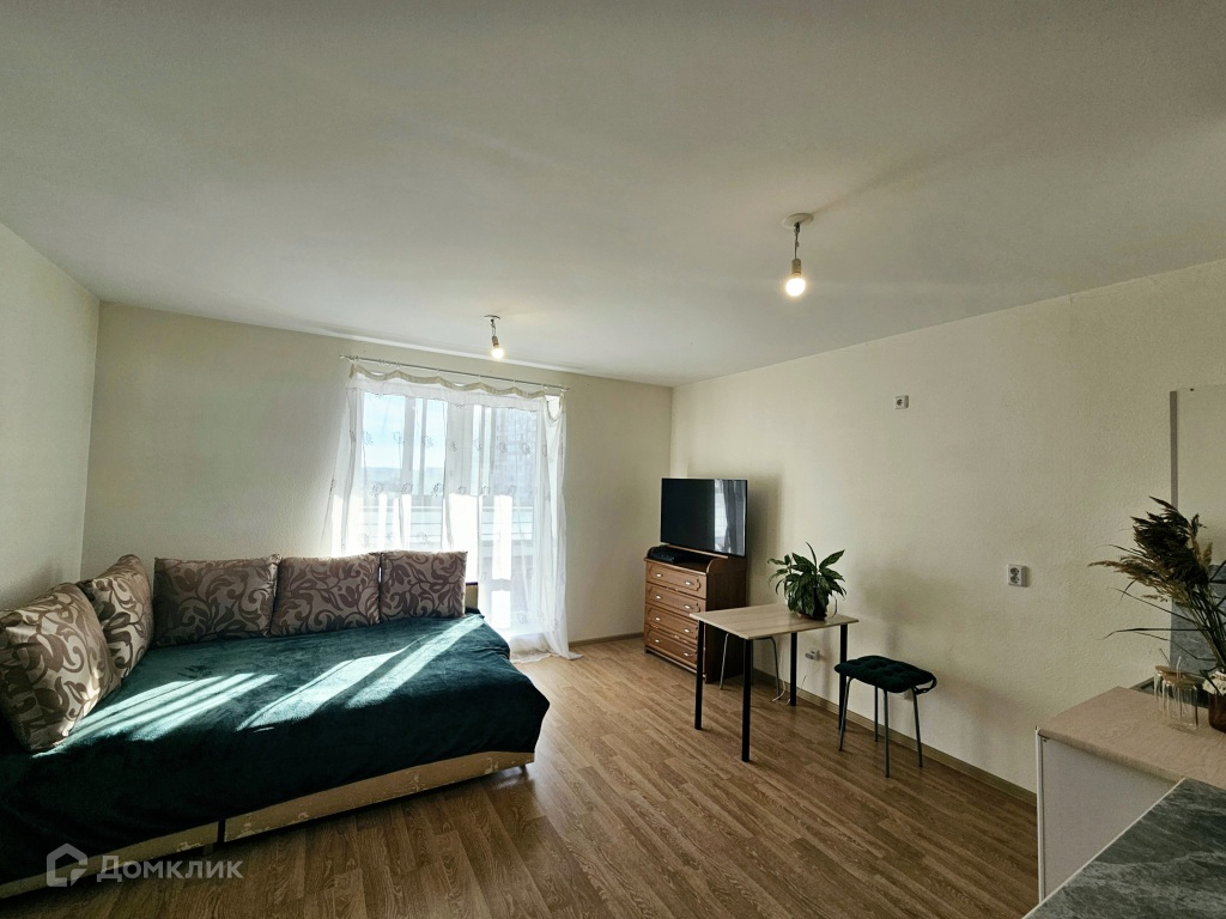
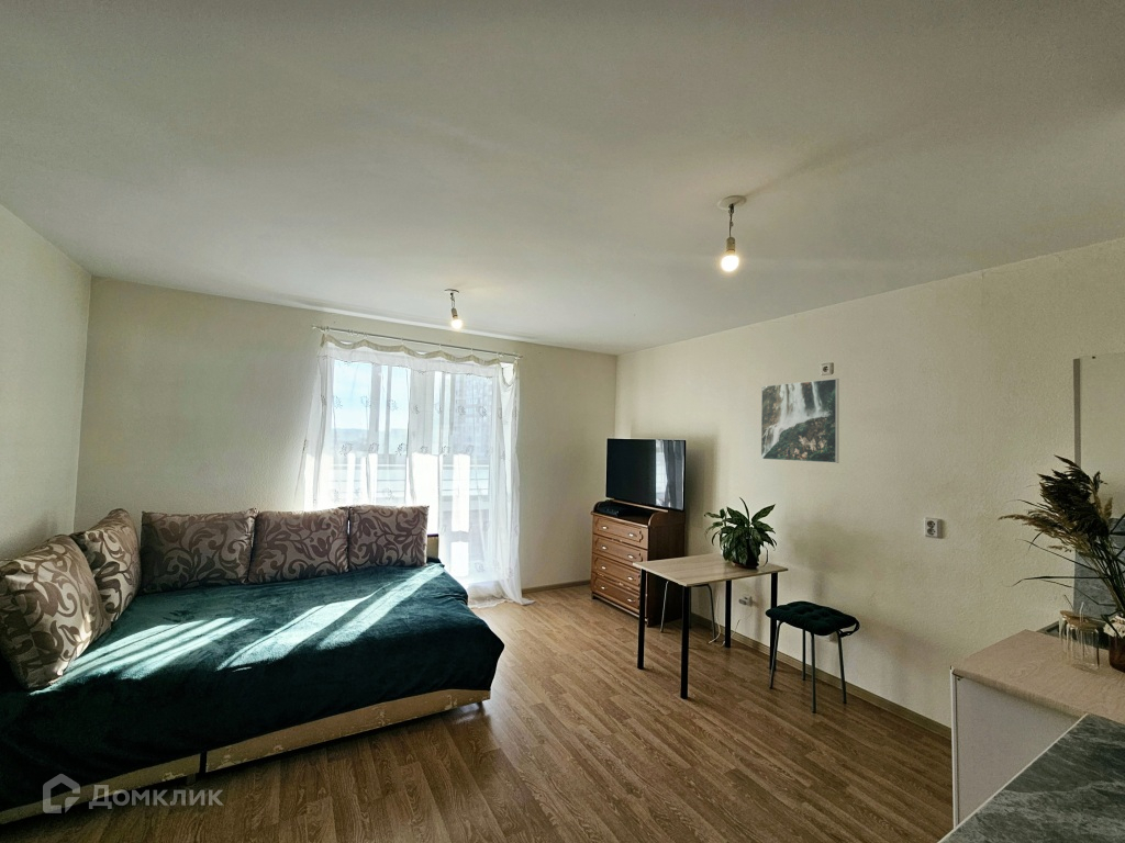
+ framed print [760,378,840,464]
